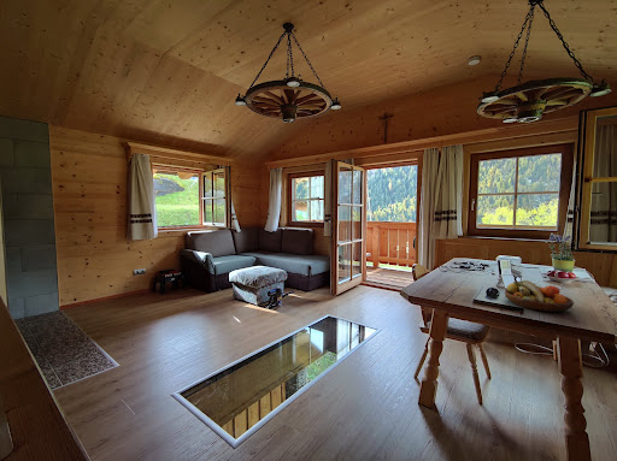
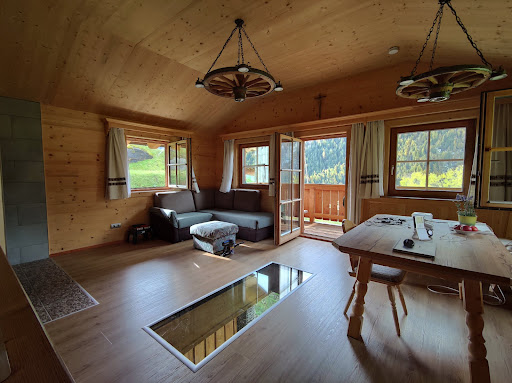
- fruit bowl [504,279,575,313]
